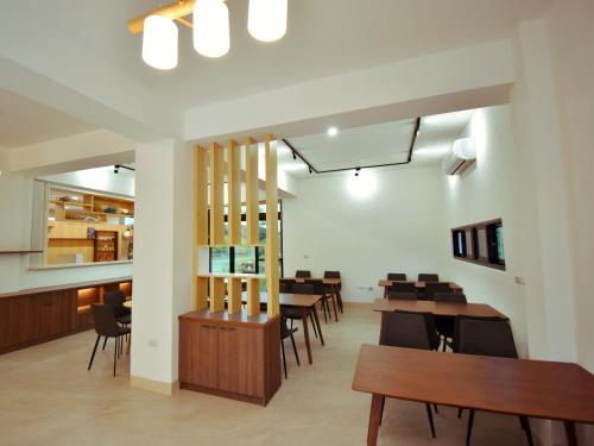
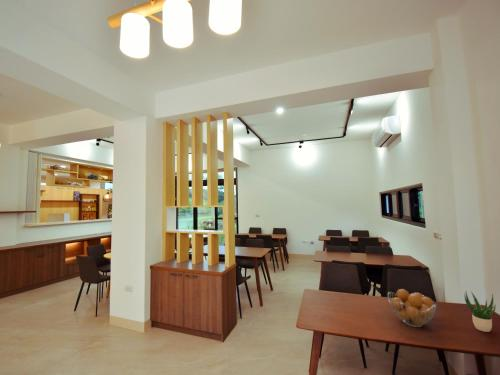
+ potted plant [463,291,496,333]
+ fruit basket [387,288,437,328]
